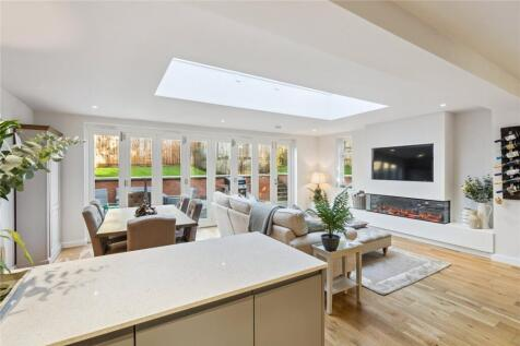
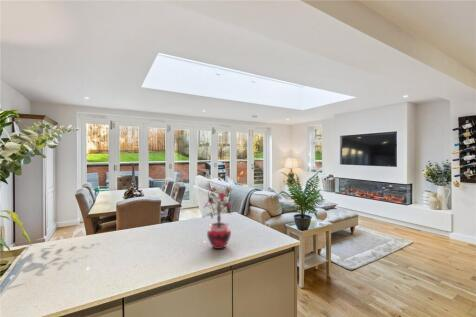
+ potted plant [203,186,234,250]
